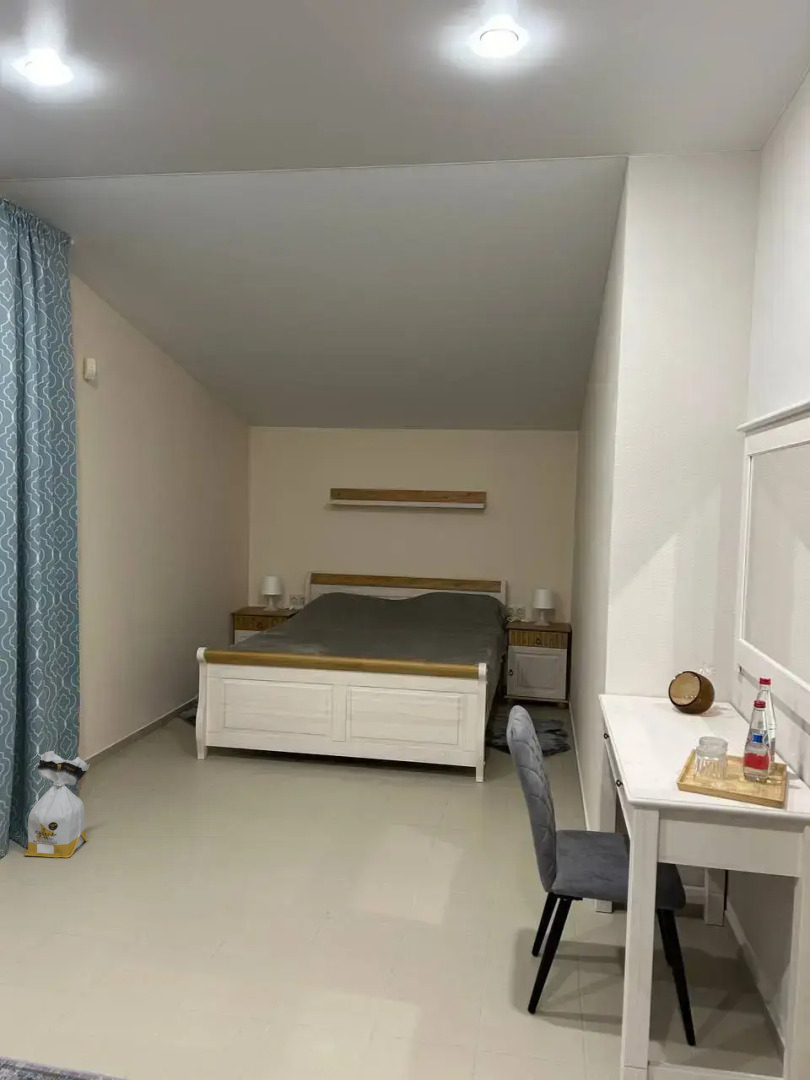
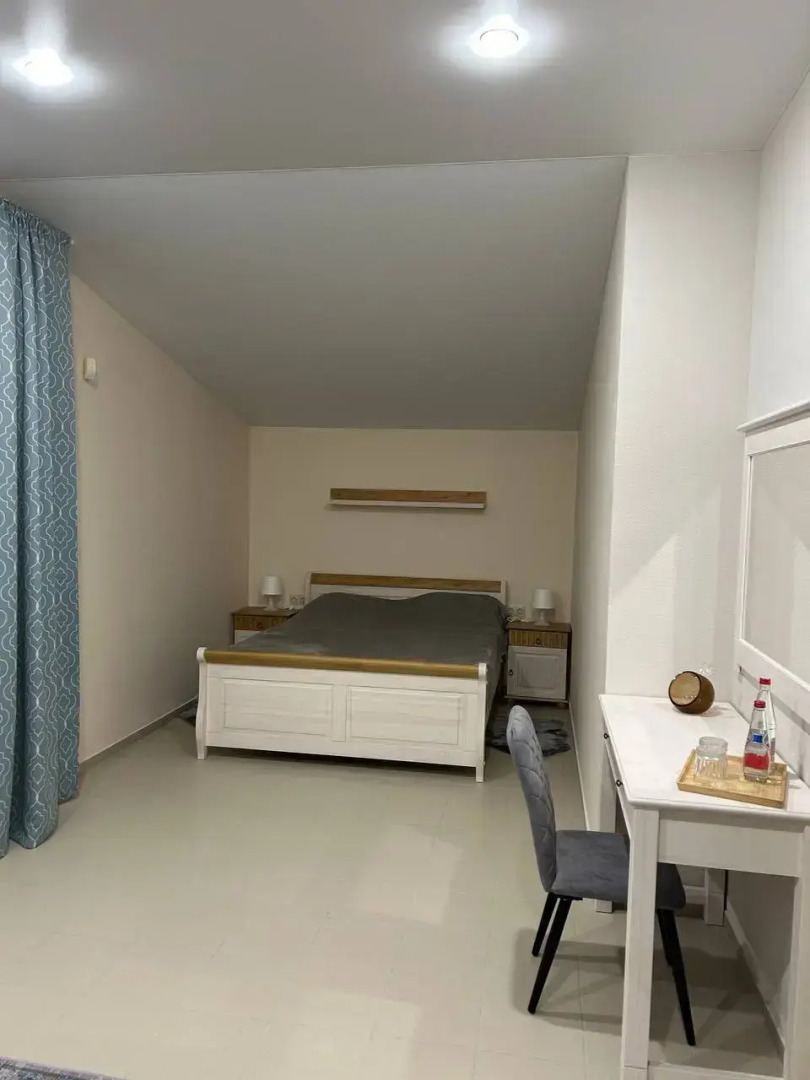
- bag [24,750,91,859]
